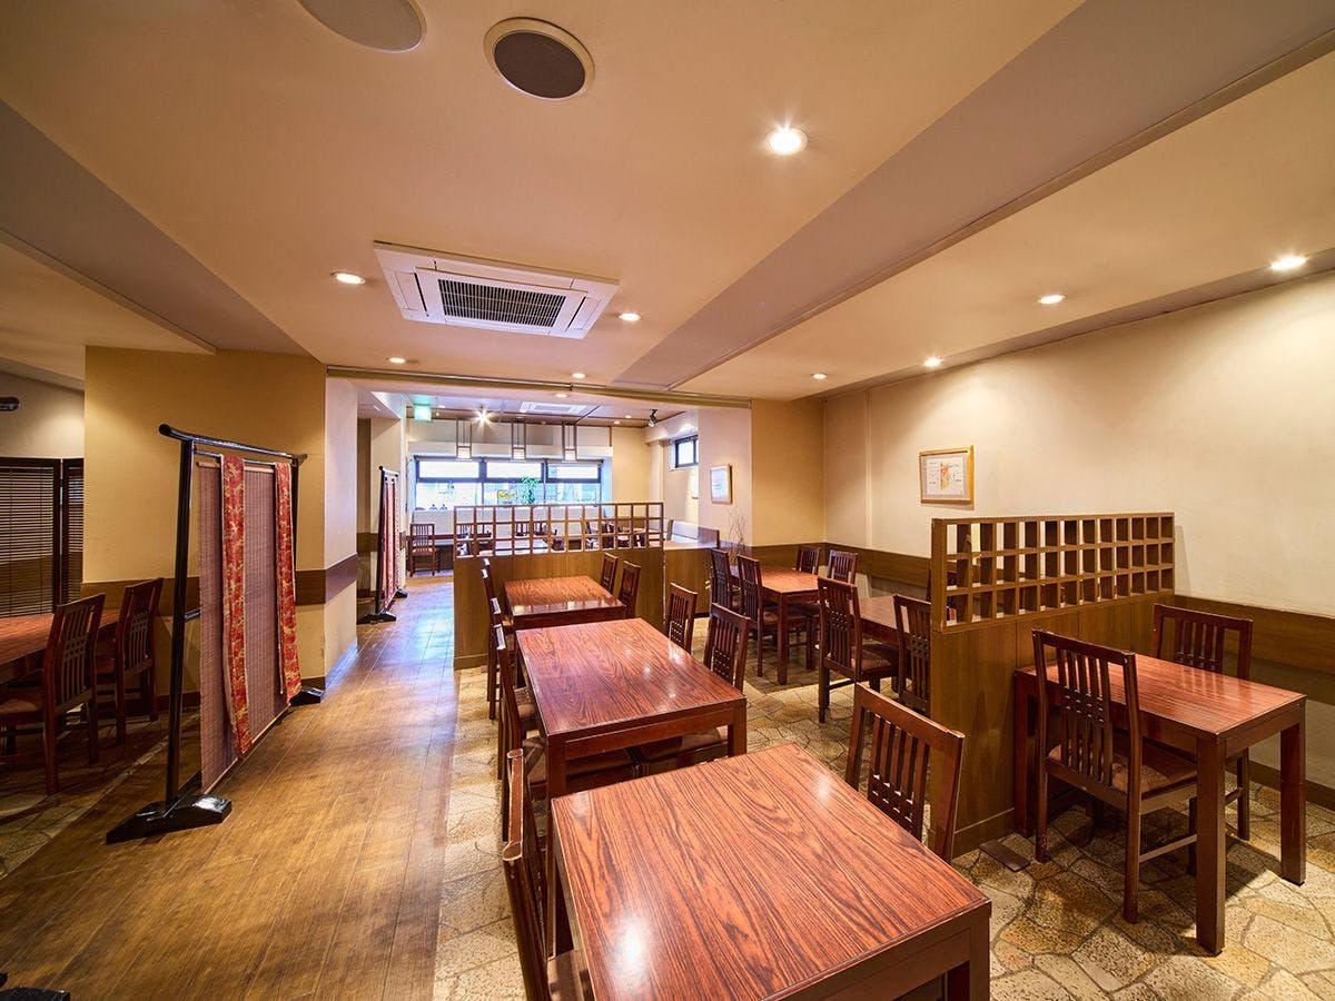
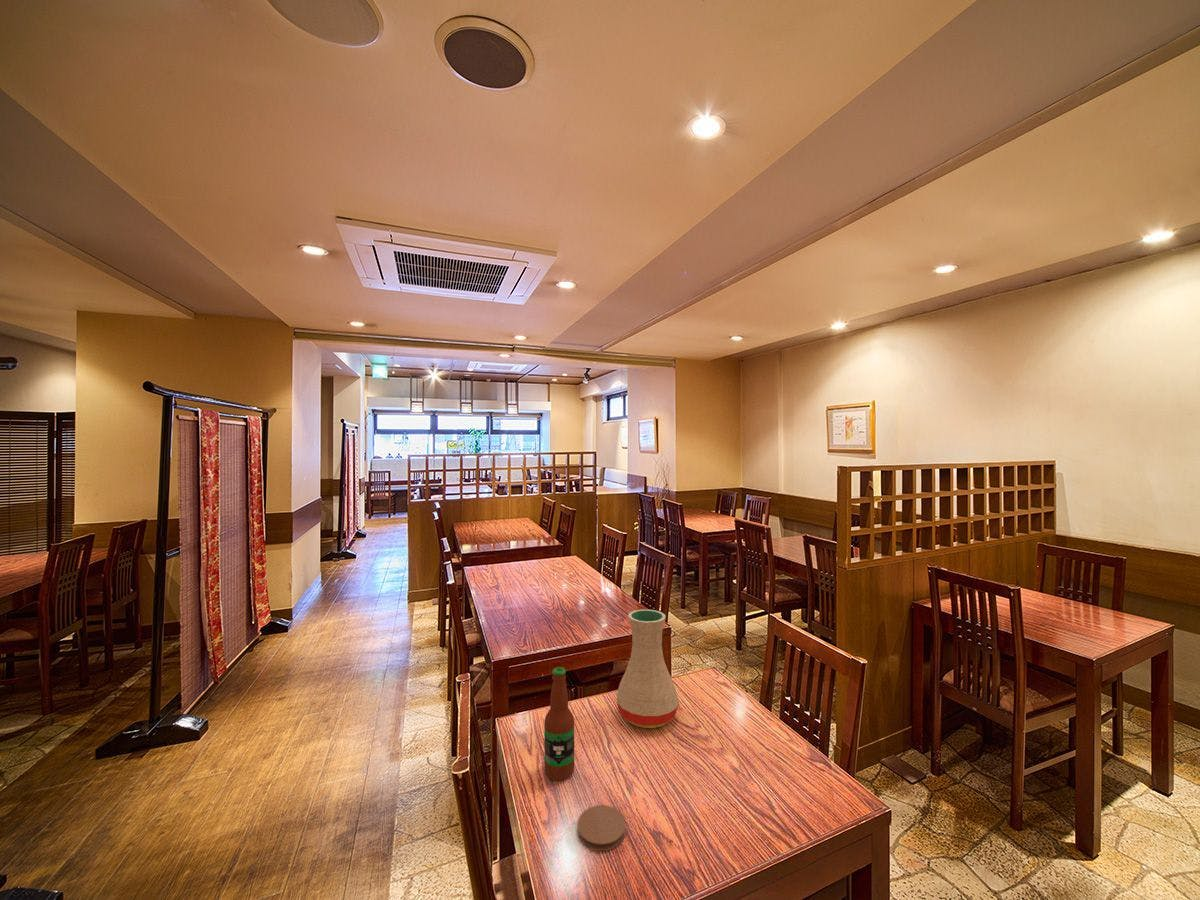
+ coaster [576,804,626,852]
+ vase [616,609,680,729]
+ bottle [543,666,575,782]
